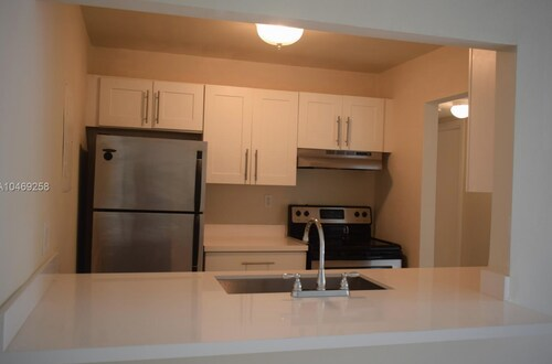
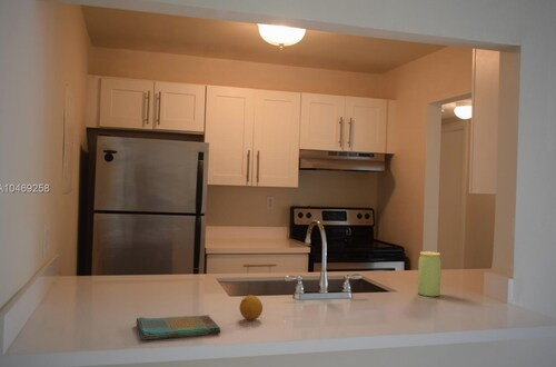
+ dish towel [136,314,222,341]
+ fruit [239,295,264,321]
+ jar [417,250,443,297]
